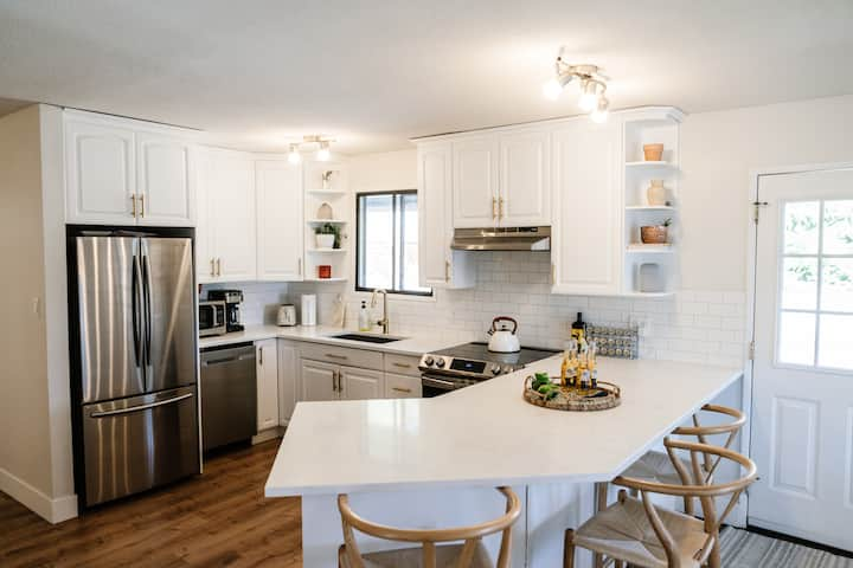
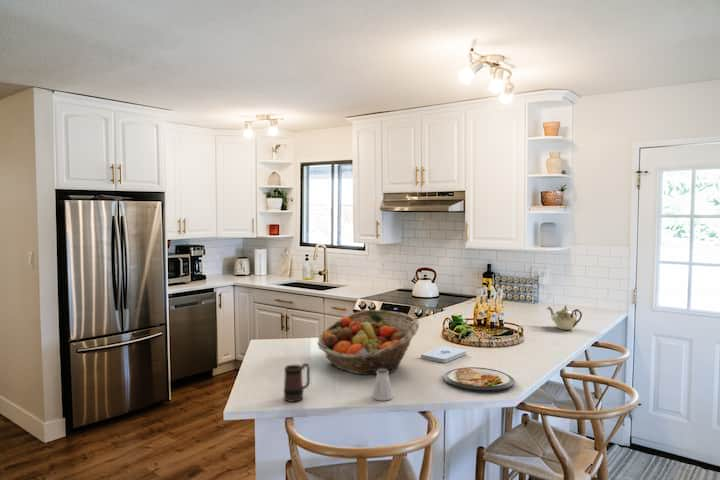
+ teapot [546,304,583,331]
+ dish [442,366,516,392]
+ saltshaker [372,369,393,402]
+ notepad [420,345,467,364]
+ fruit basket [316,309,420,375]
+ mug [283,362,311,403]
